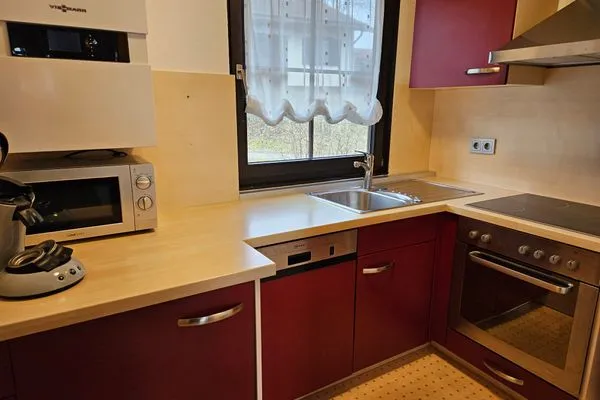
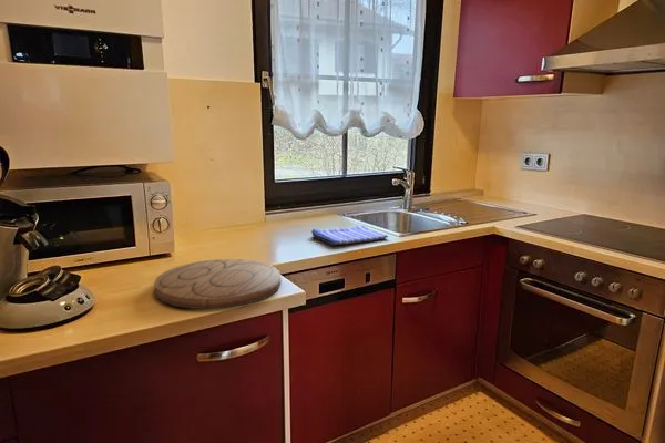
+ cutting board [153,258,282,310]
+ dish towel [310,224,389,246]
